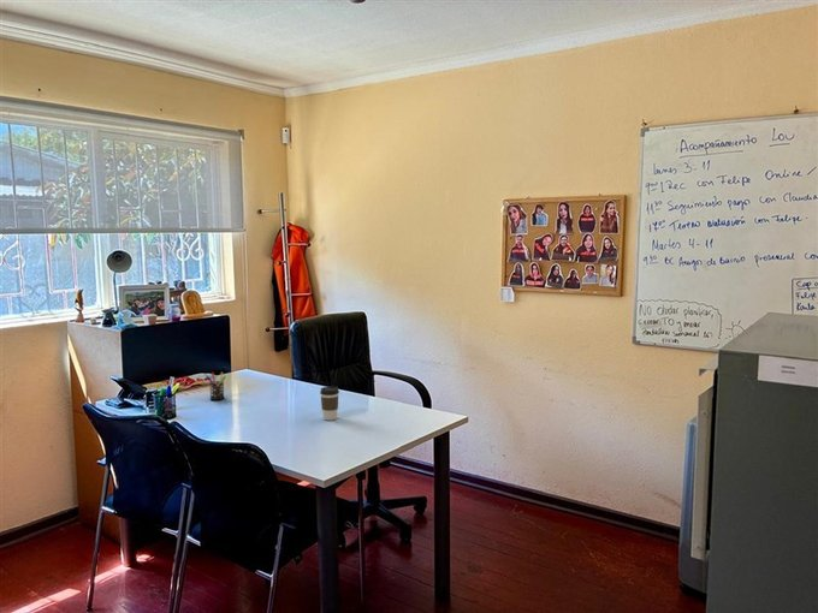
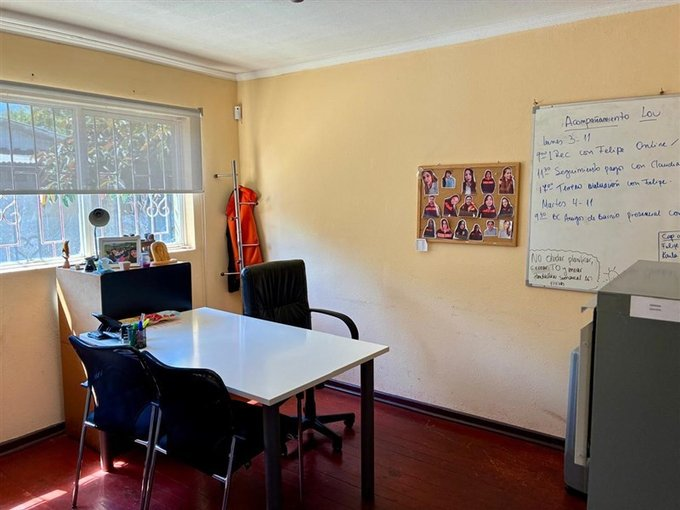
- pen holder [204,371,227,401]
- coffee cup [319,386,340,421]
